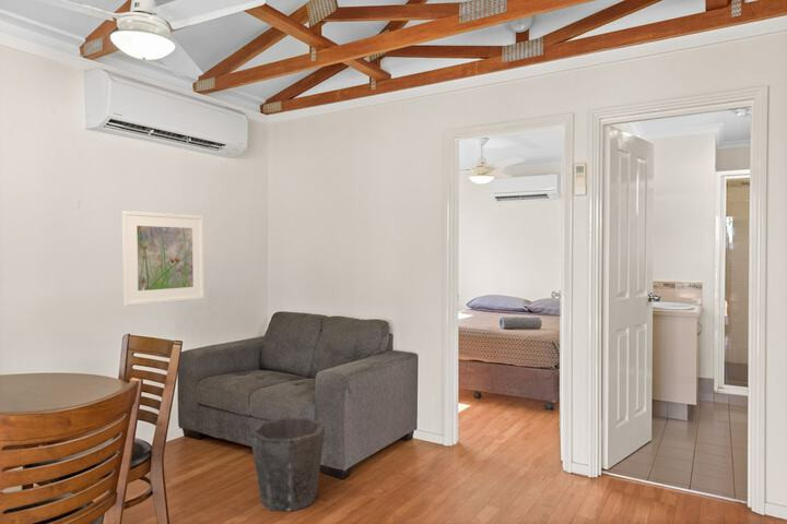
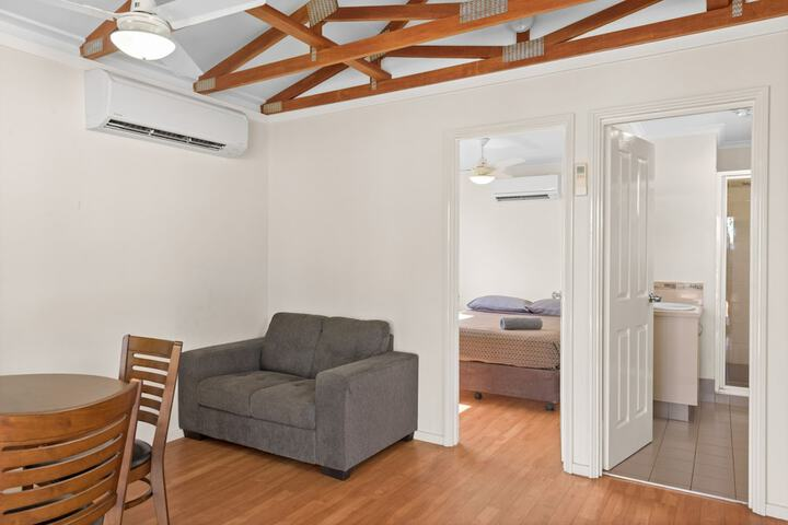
- waste bin [248,417,327,512]
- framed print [121,210,205,307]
